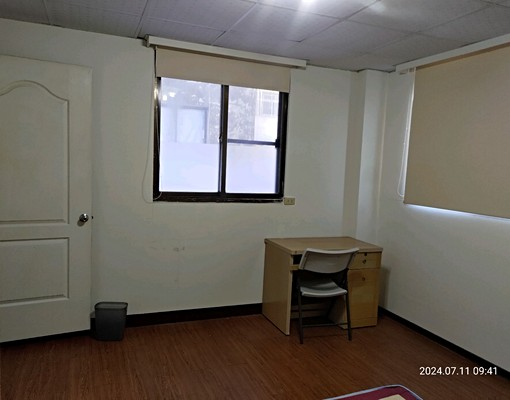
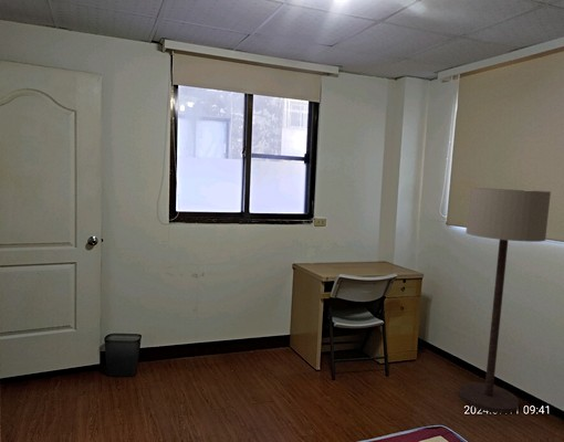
+ floor lamp [458,187,552,414]
